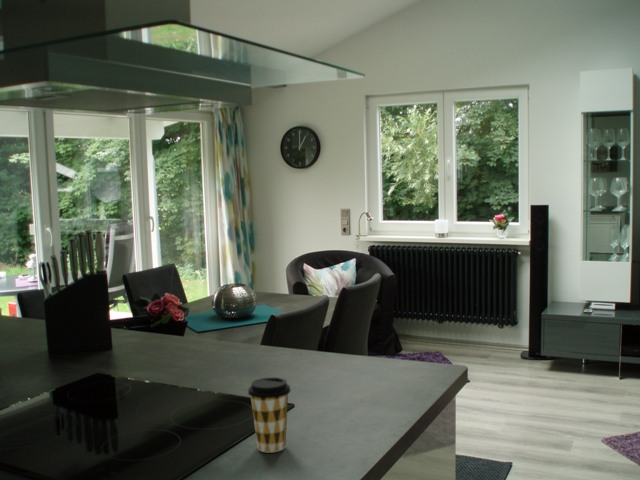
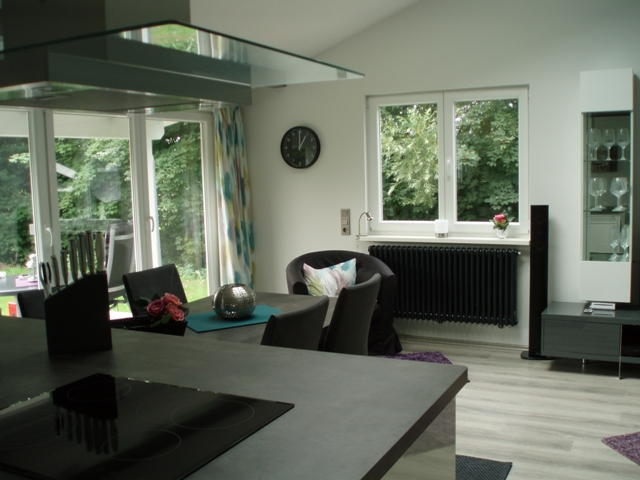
- coffee cup [247,376,292,454]
